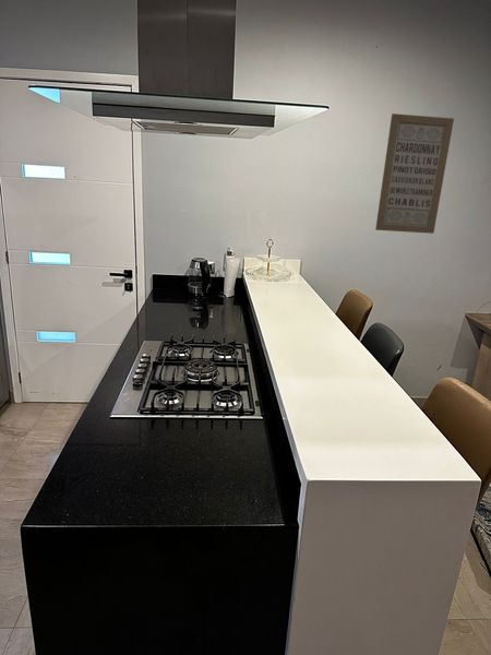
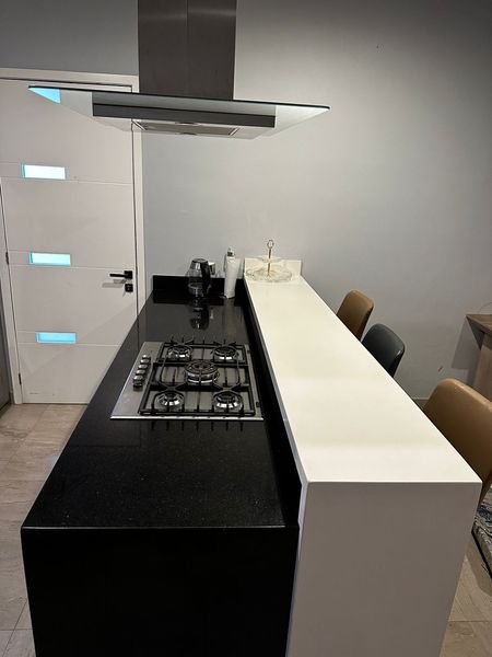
- wall art [374,112,455,235]
